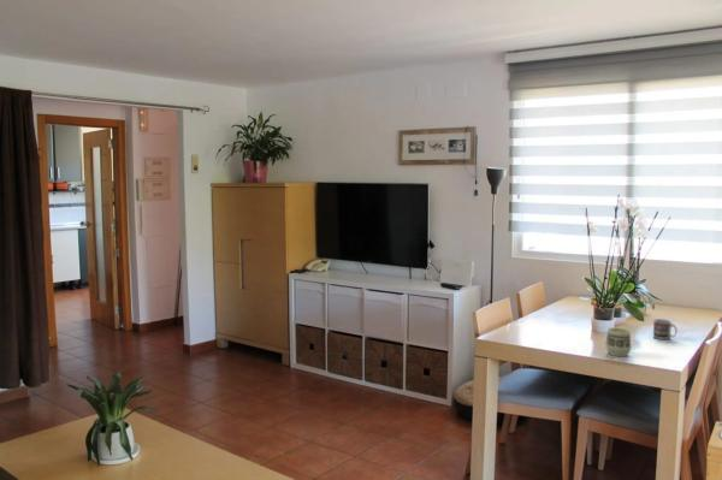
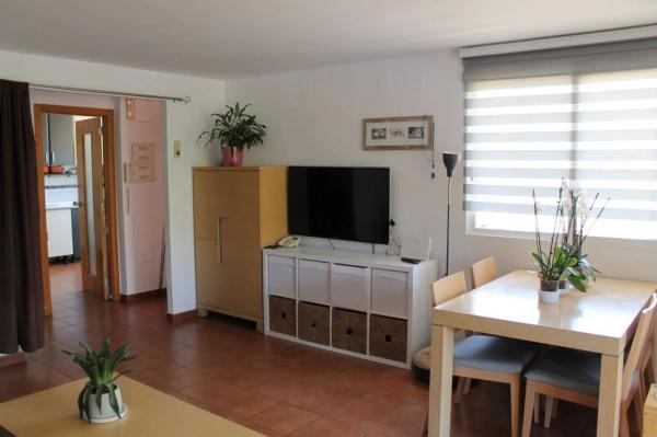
- cup [652,318,679,340]
- cup [604,326,632,357]
